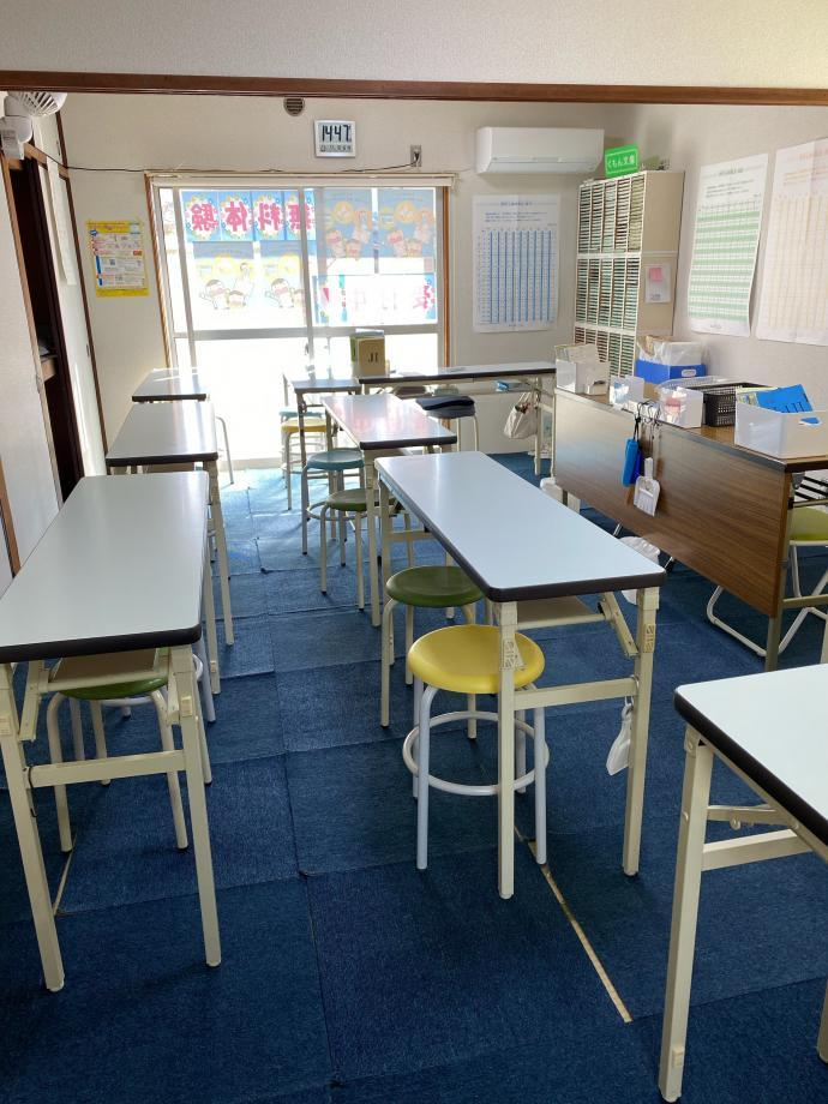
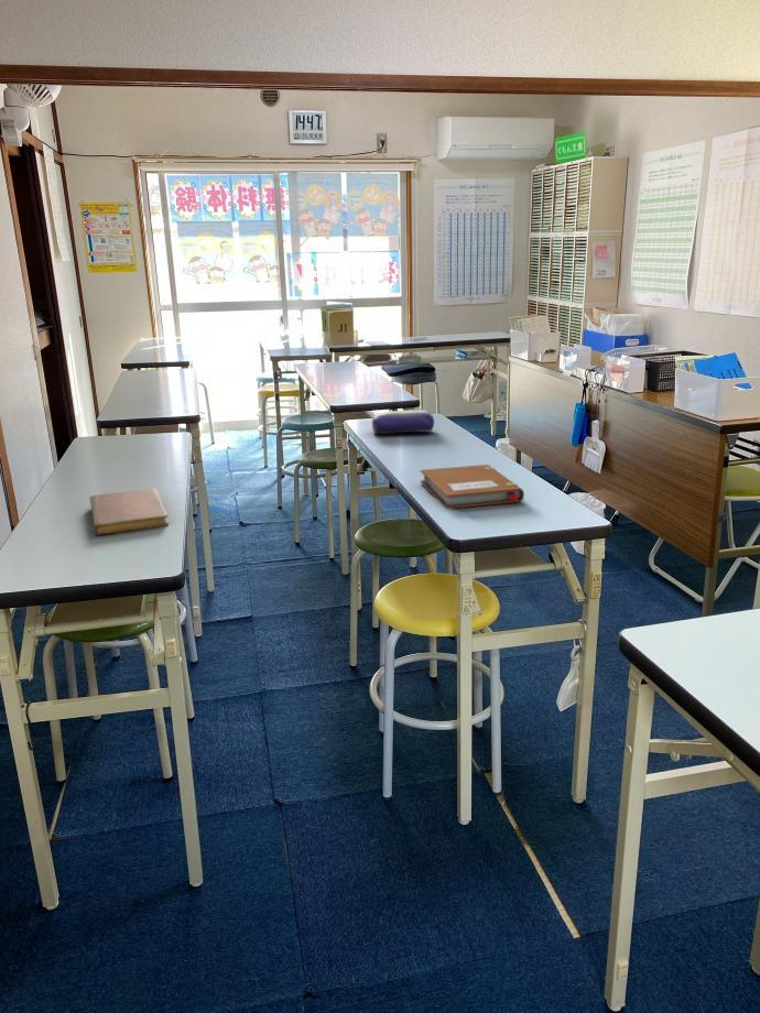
+ notebook [89,488,170,536]
+ pencil case [371,409,436,435]
+ notebook [420,464,525,510]
